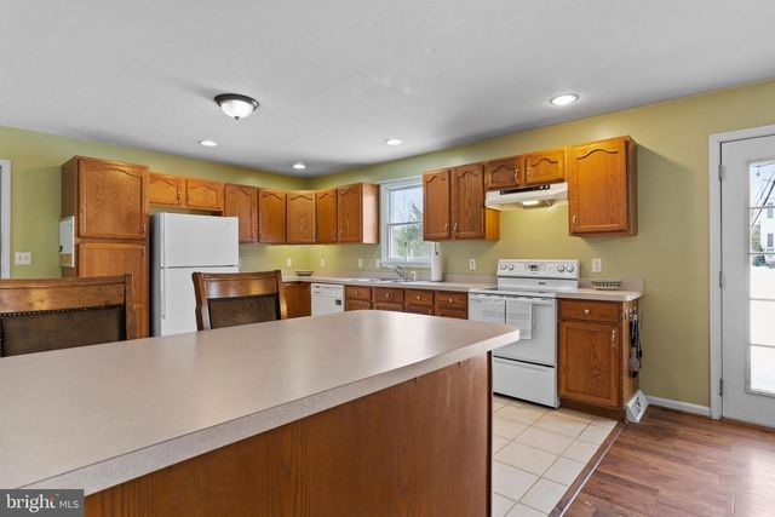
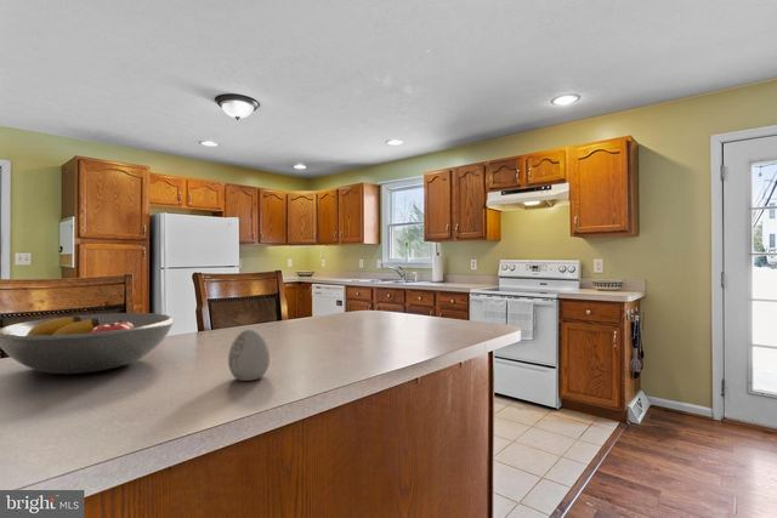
+ decorative egg [227,328,271,382]
+ fruit bowl [0,312,176,375]
